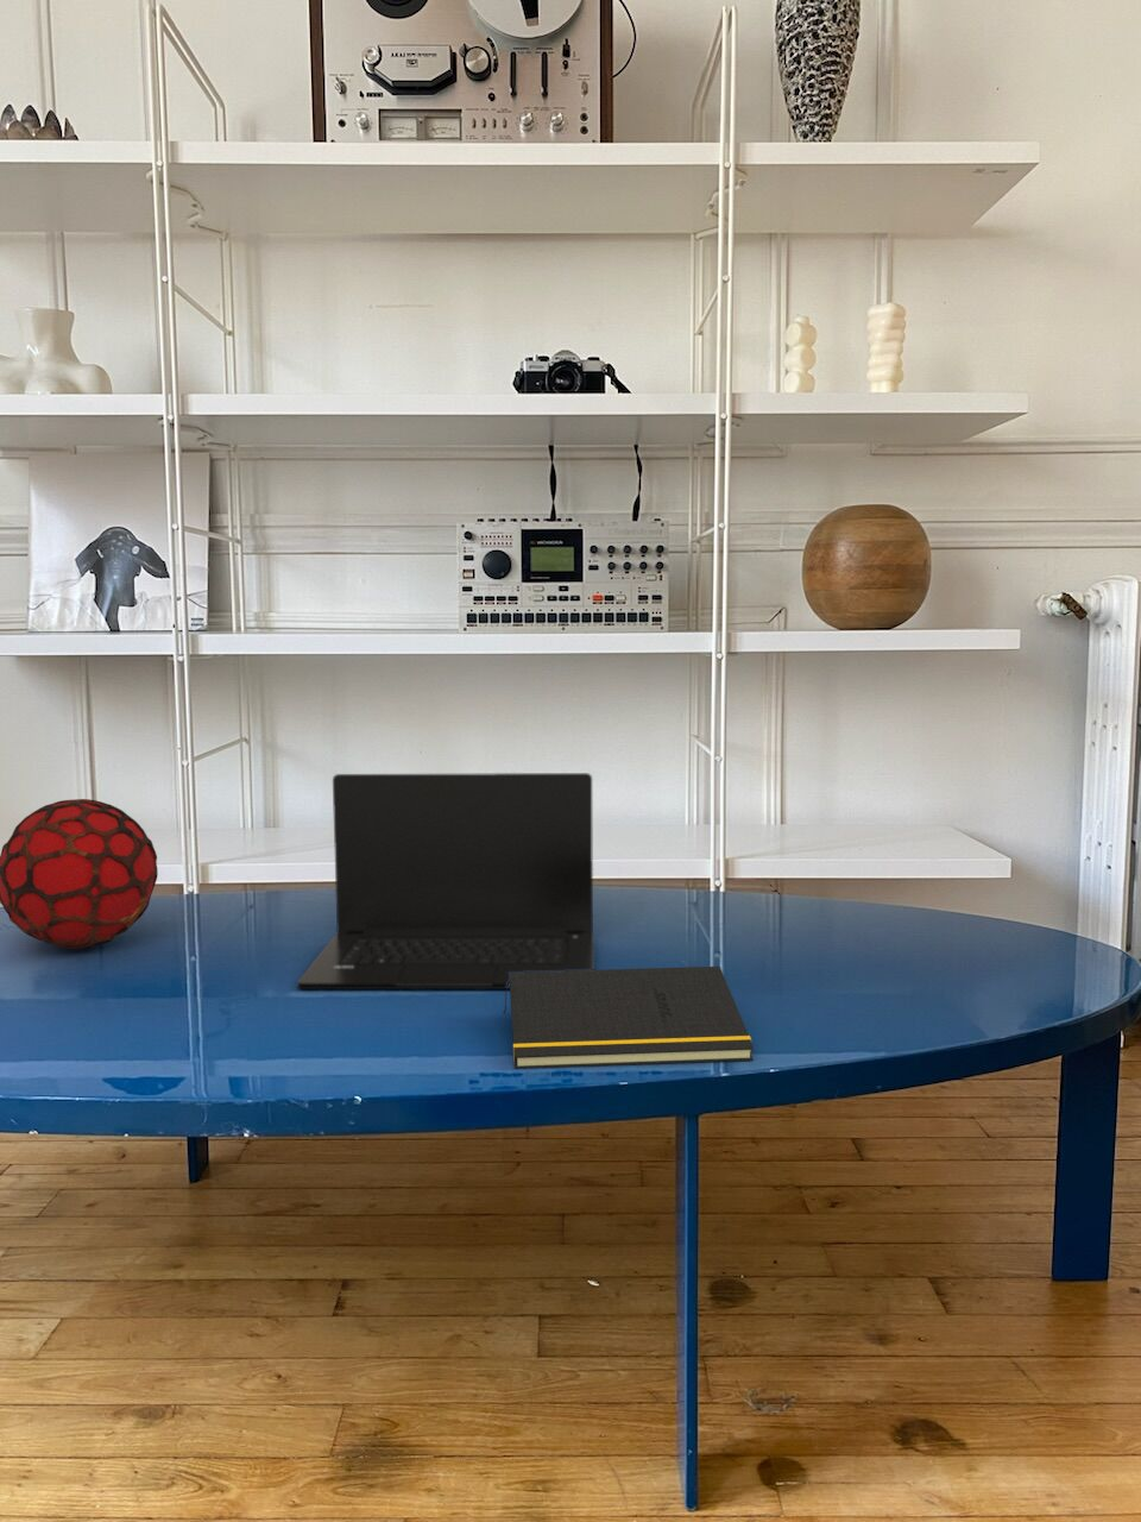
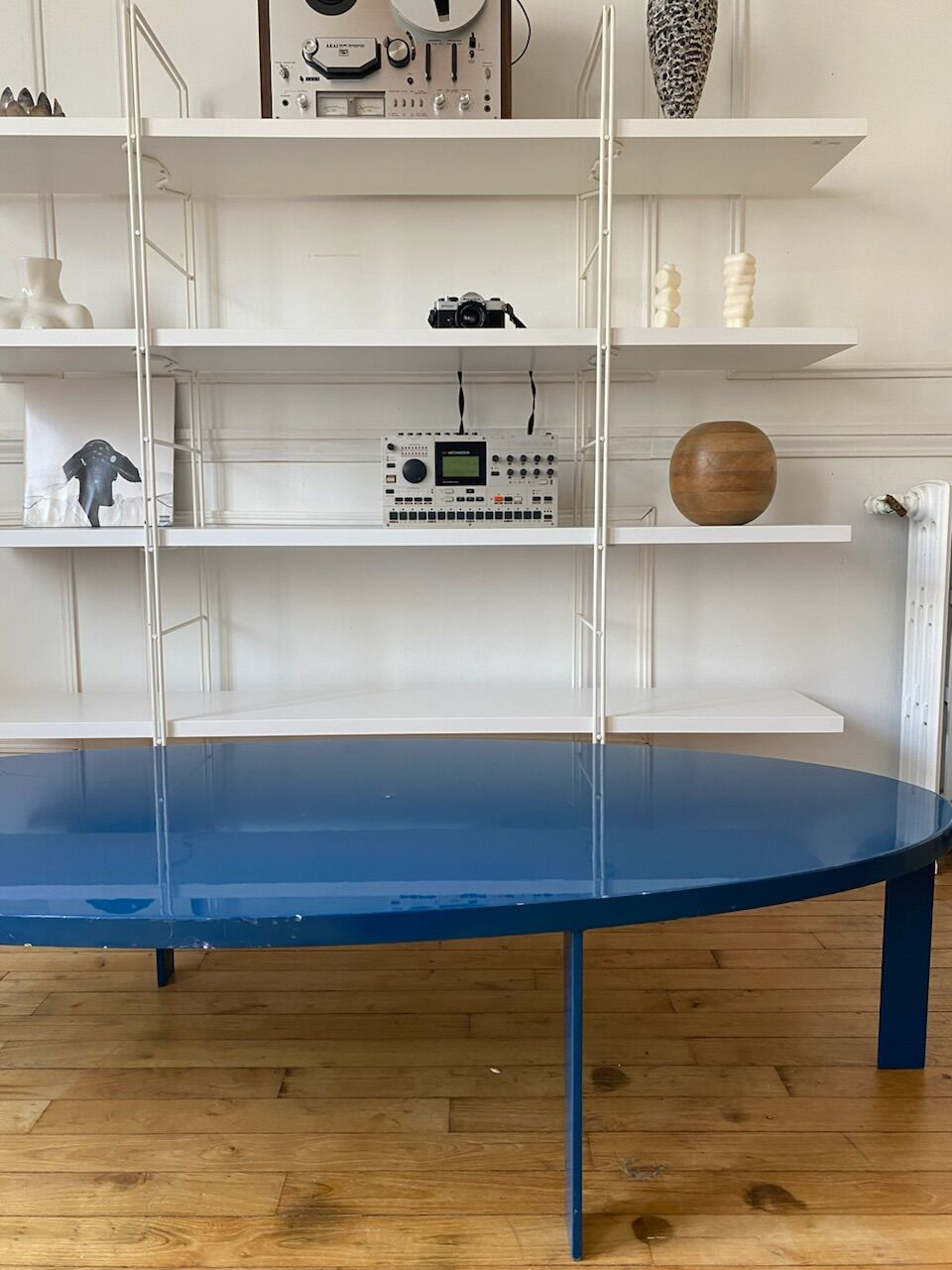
- notepad [502,966,755,1070]
- decorative orb [0,798,159,950]
- laptop [296,772,596,990]
